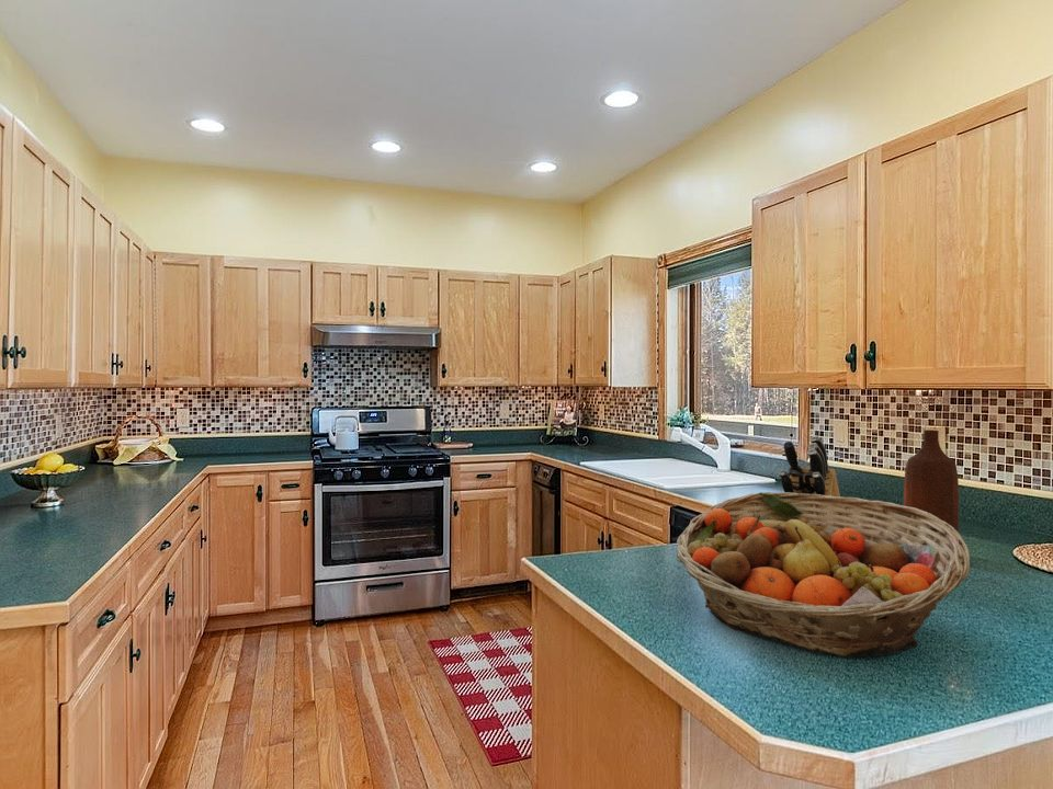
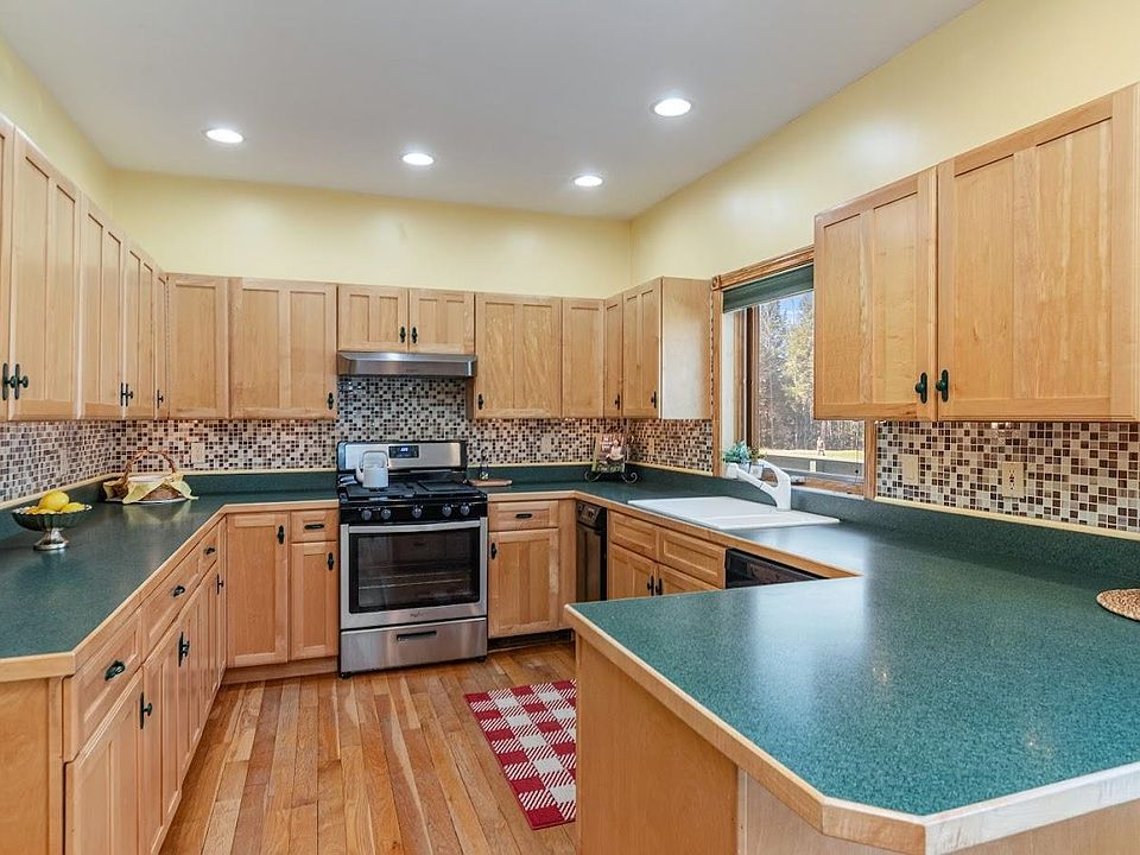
- bottle [903,428,960,534]
- fruit basket [676,491,972,658]
- knife block [778,435,843,516]
